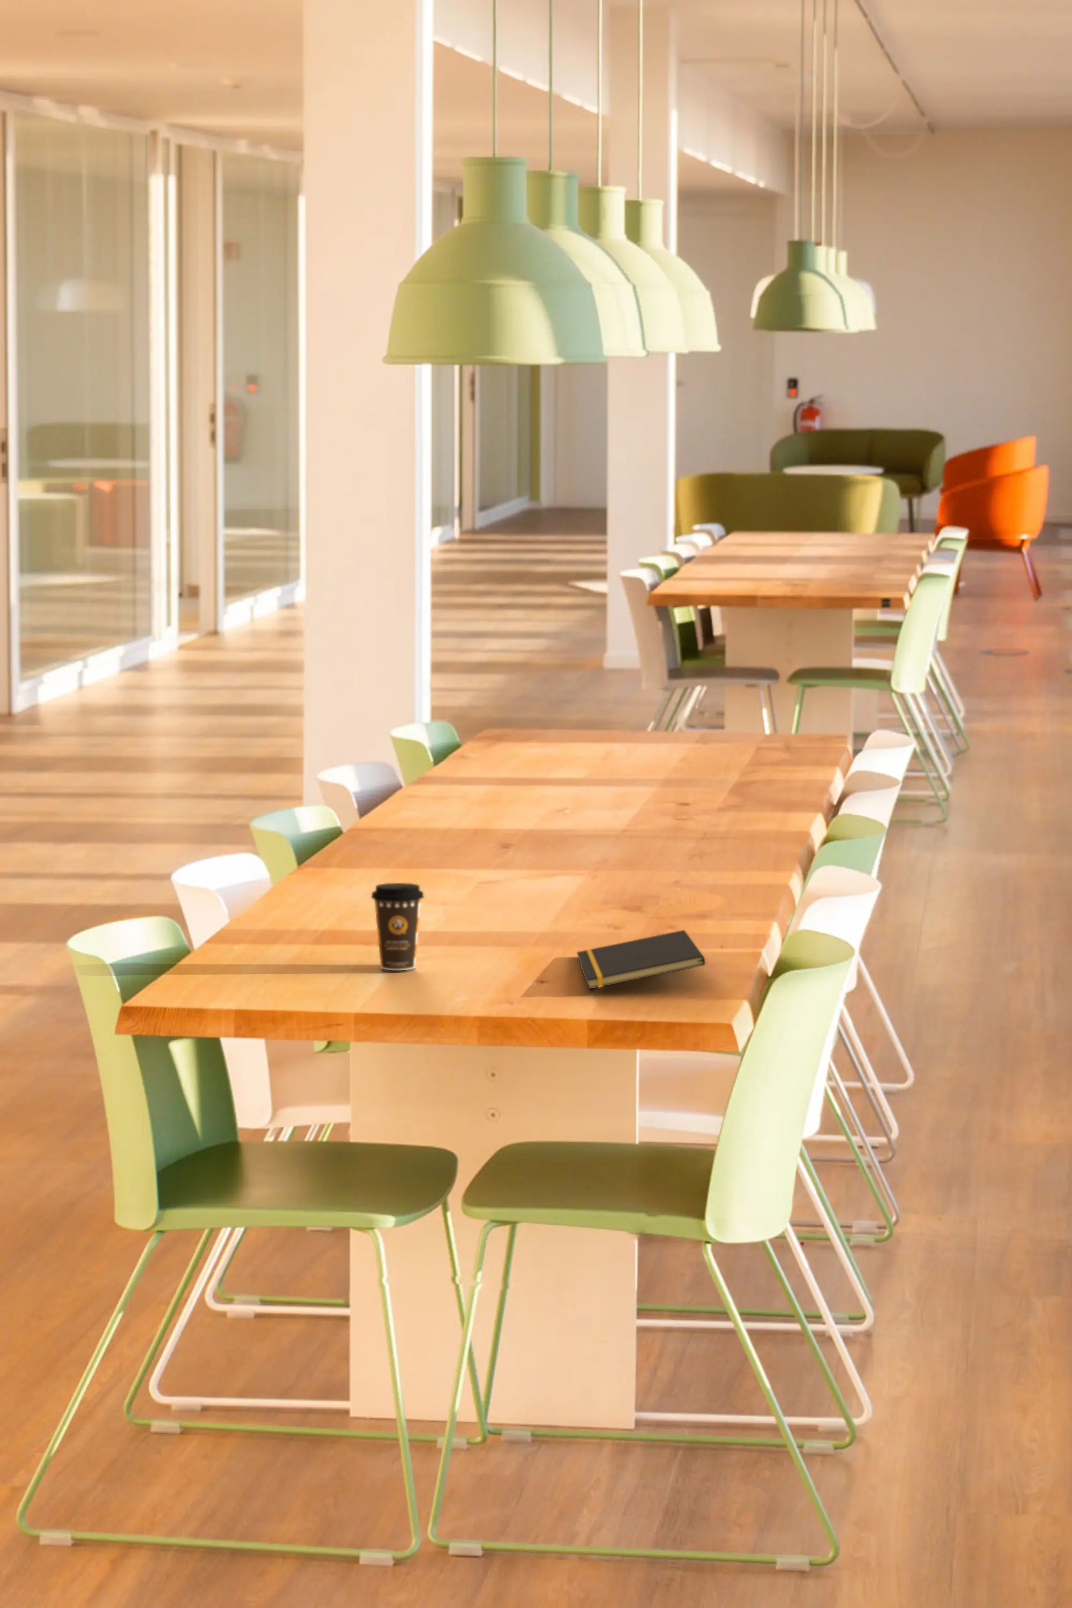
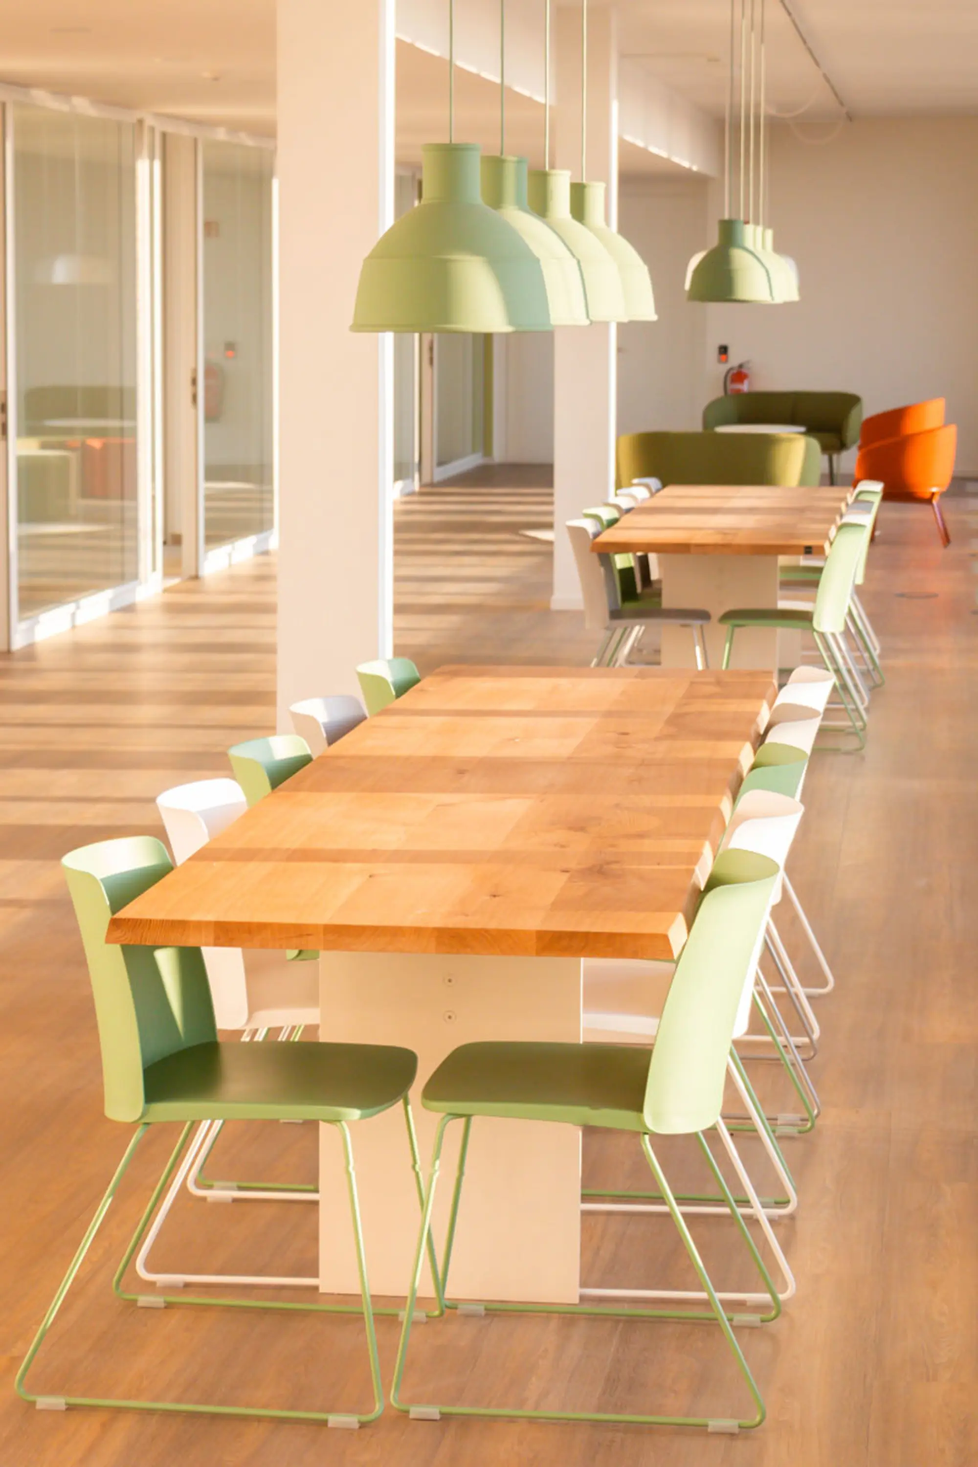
- coffee cup [371,882,425,970]
- notepad [577,930,706,989]
